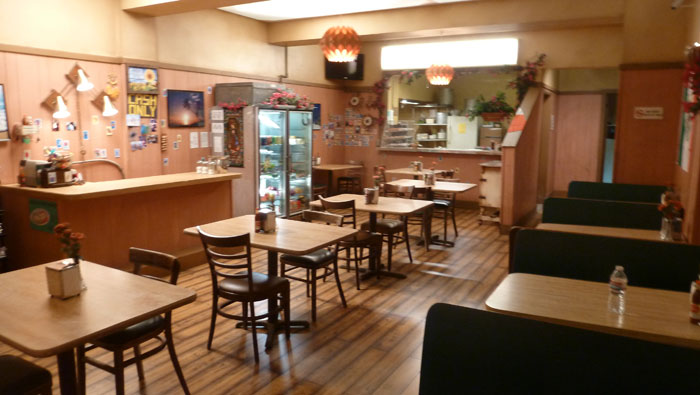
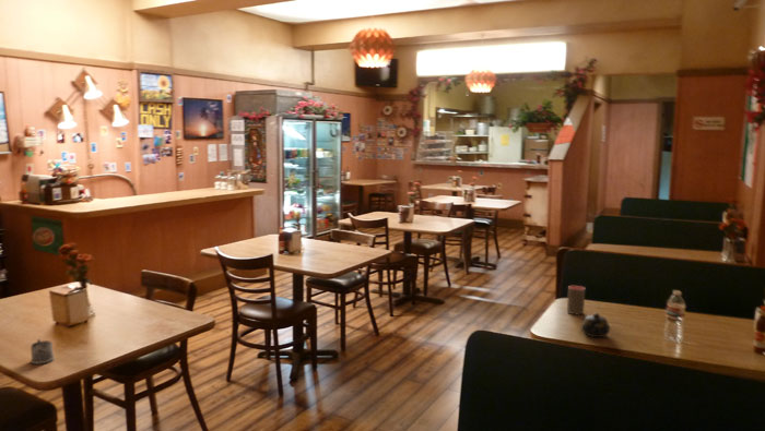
+ cup [566,285,586,315]
+ teapot [580,312,611,338]
+ tea glass holder [30,338,56,366]
